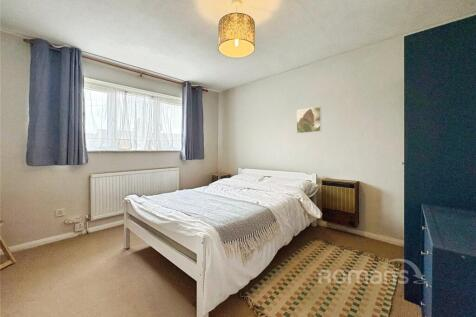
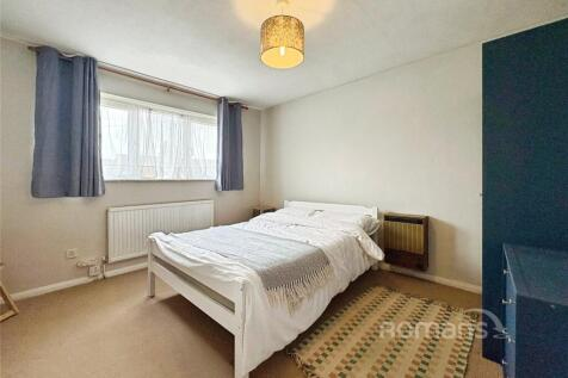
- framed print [296,105,322,134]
